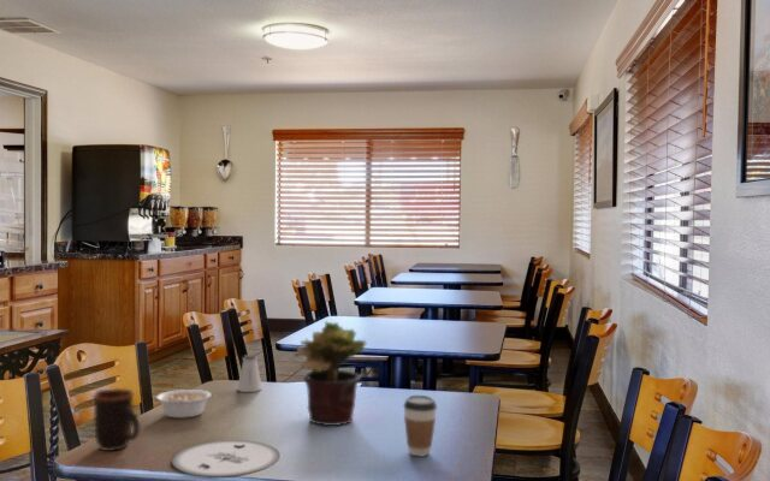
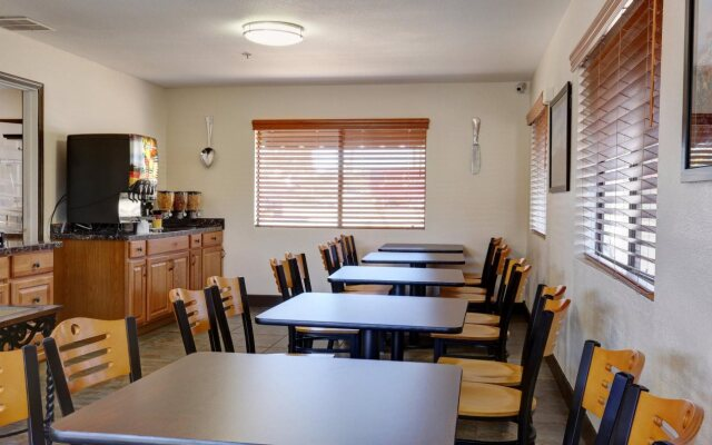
- legume [155,388,213,418]
- potted plant [292,320,368,427]
- saltshaker [236,354,263,393]
- coffee cup [402,394,438,457]
- plate [171,439,282,477]
- mug [91,387,141,452]
